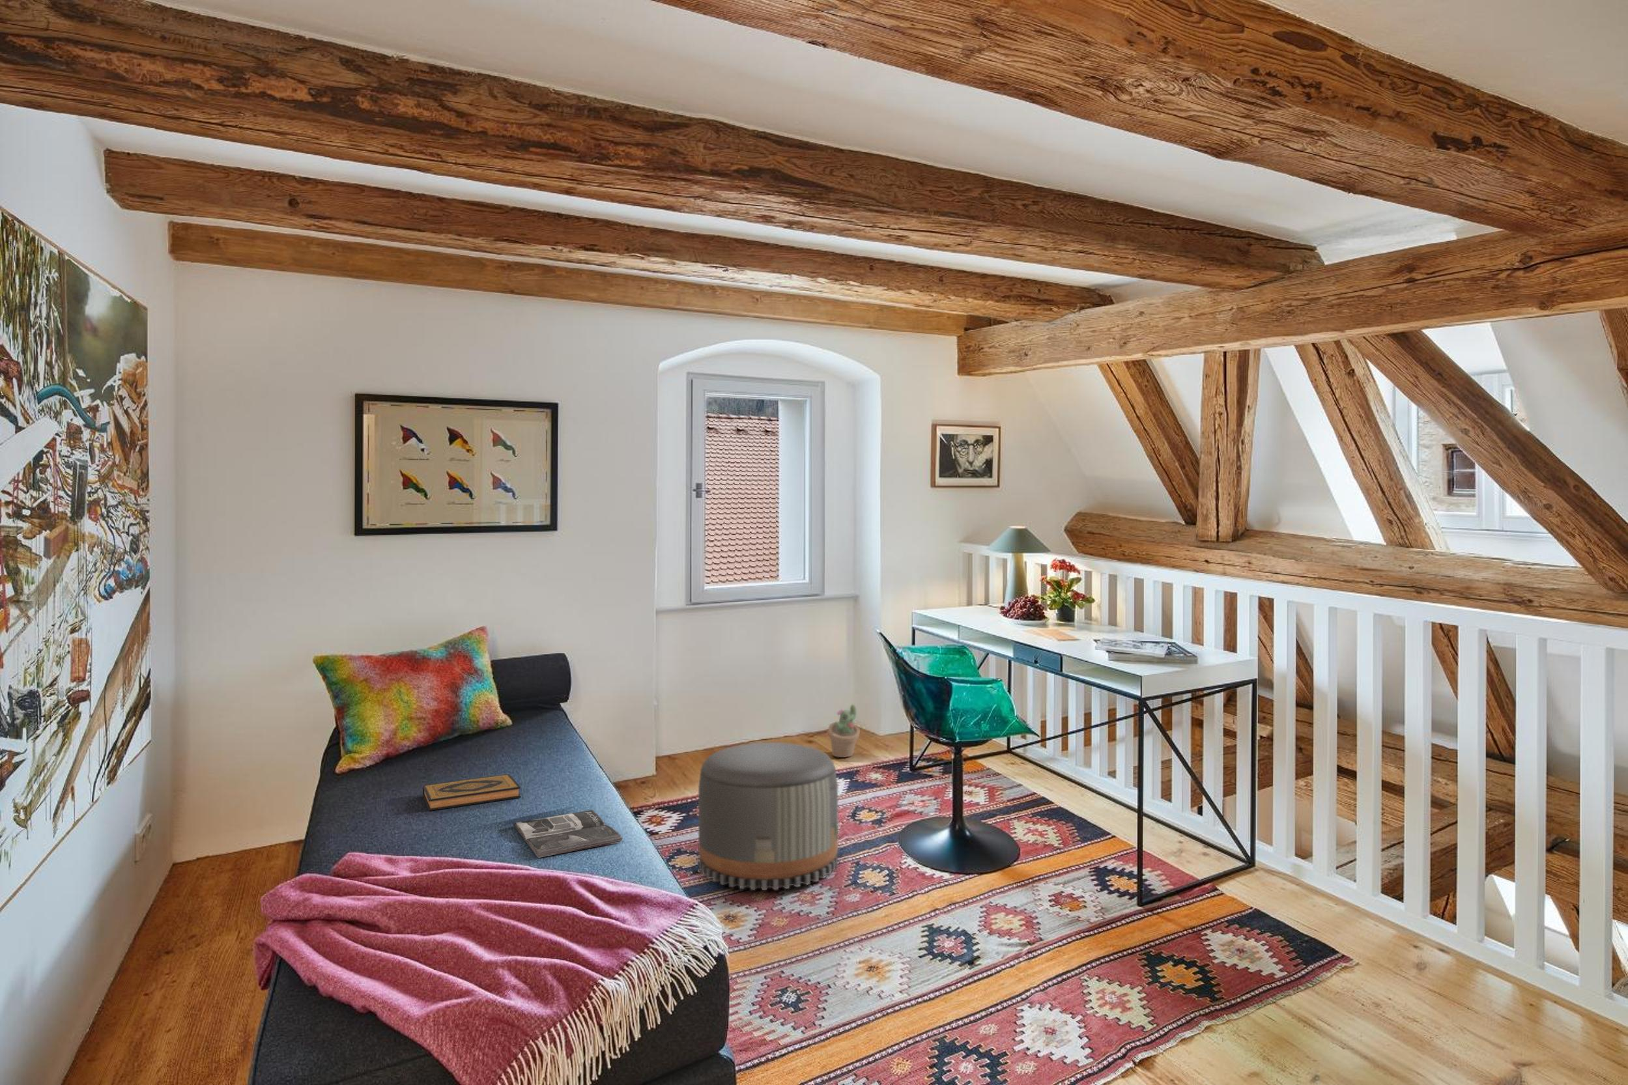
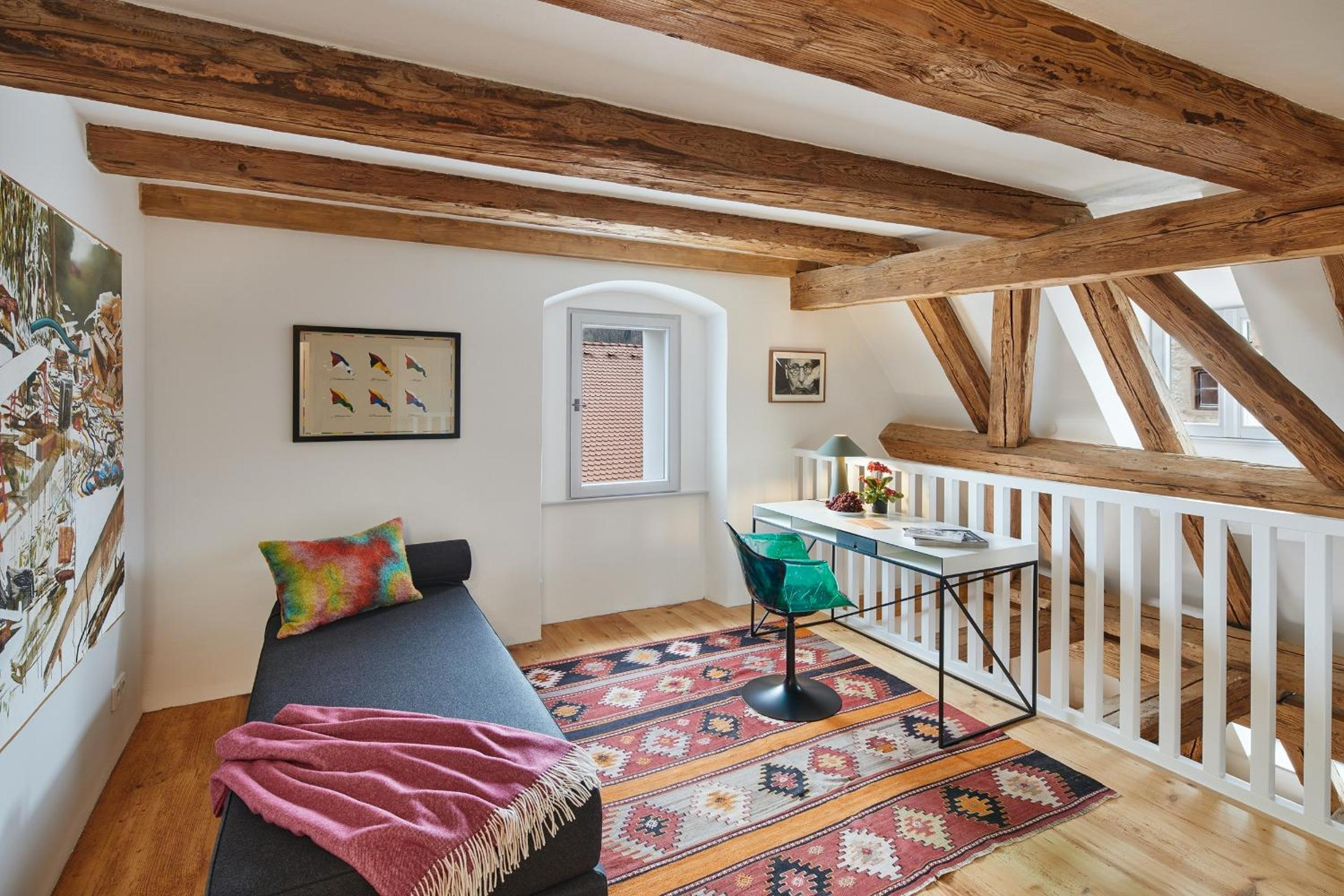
- decorative plant [827,704,860,758]
- pouf [698,742,839,891]
- hardback book [423,774,521,811]
- magazine [512,810,623,859]
